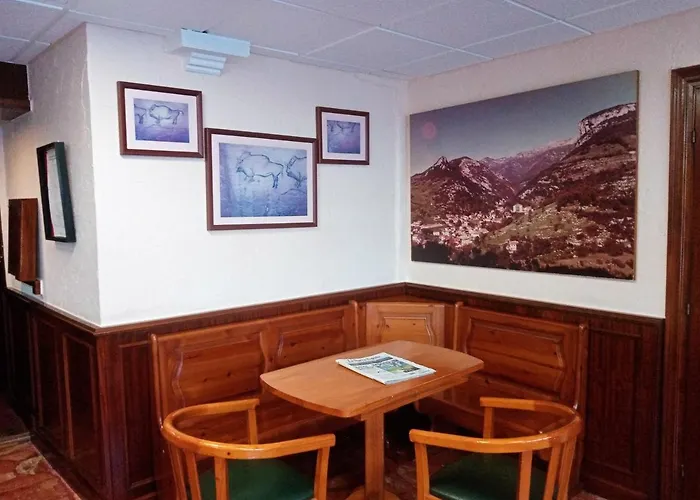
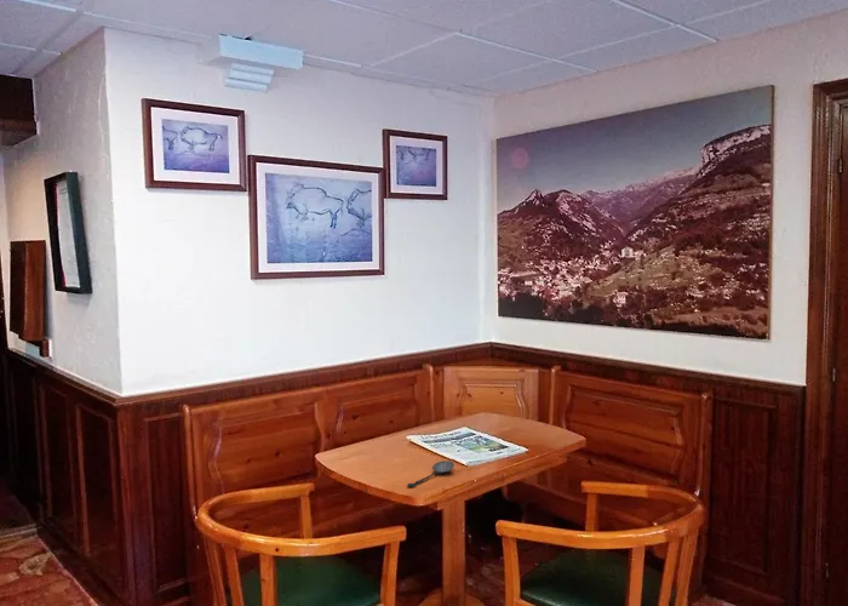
+ spoon [406,459,455,488]
